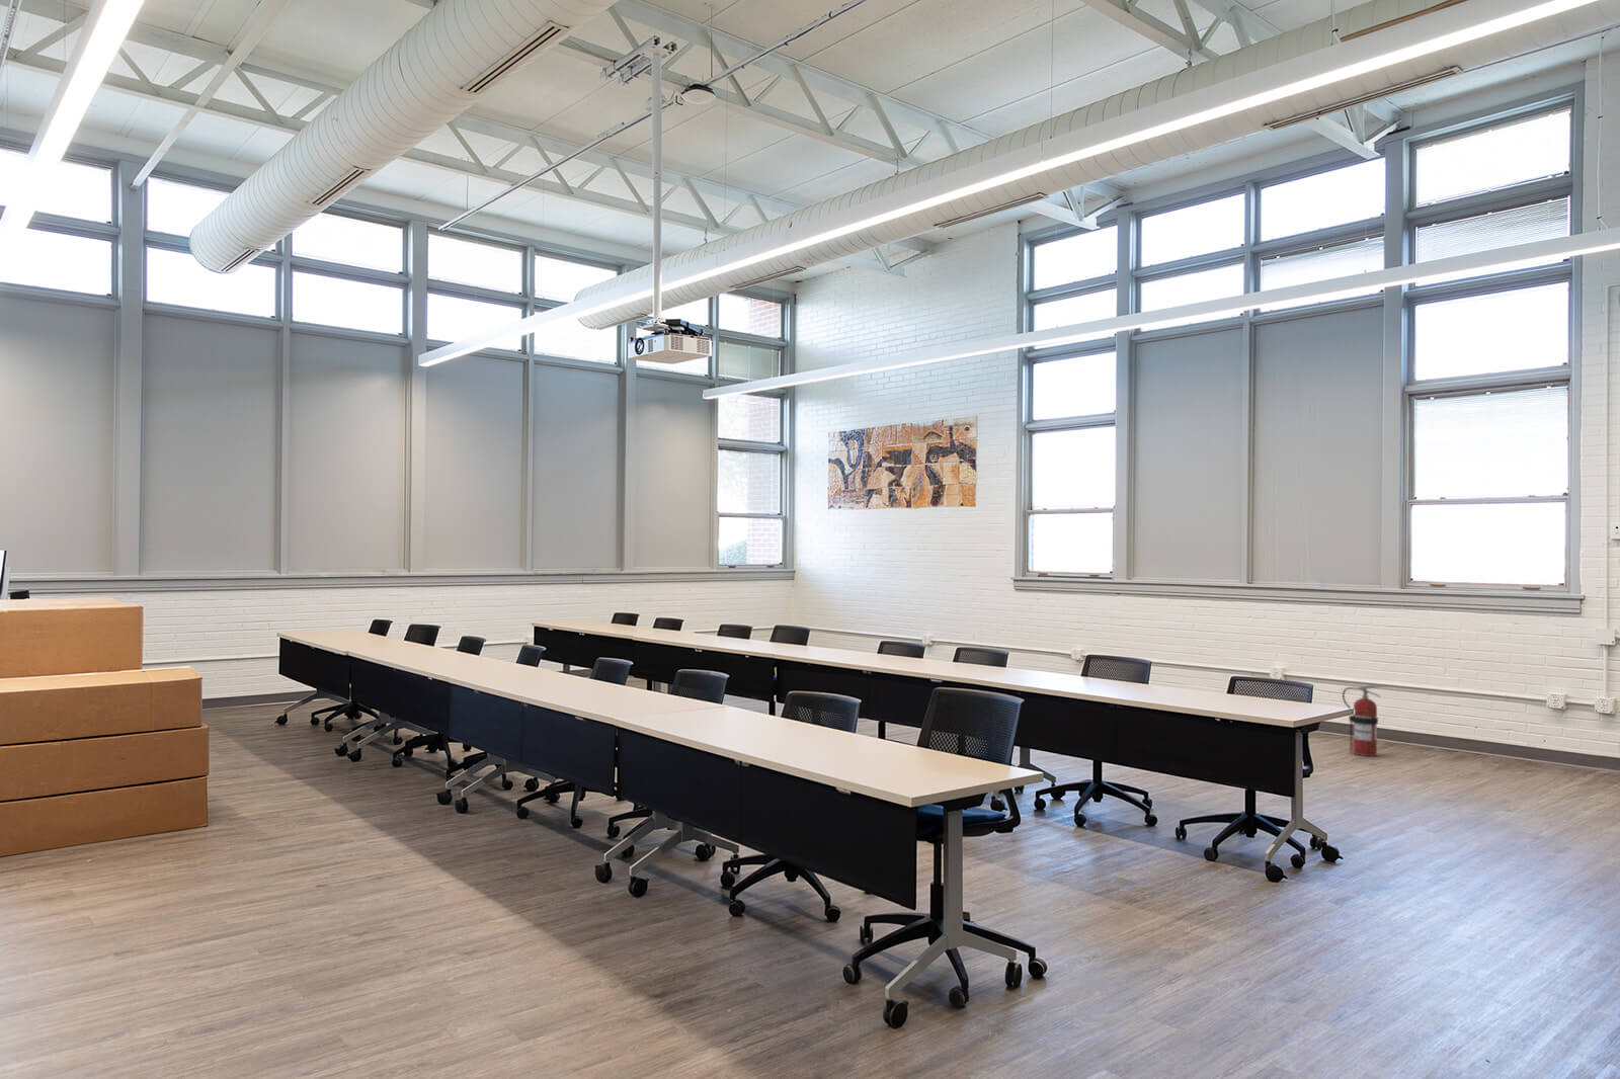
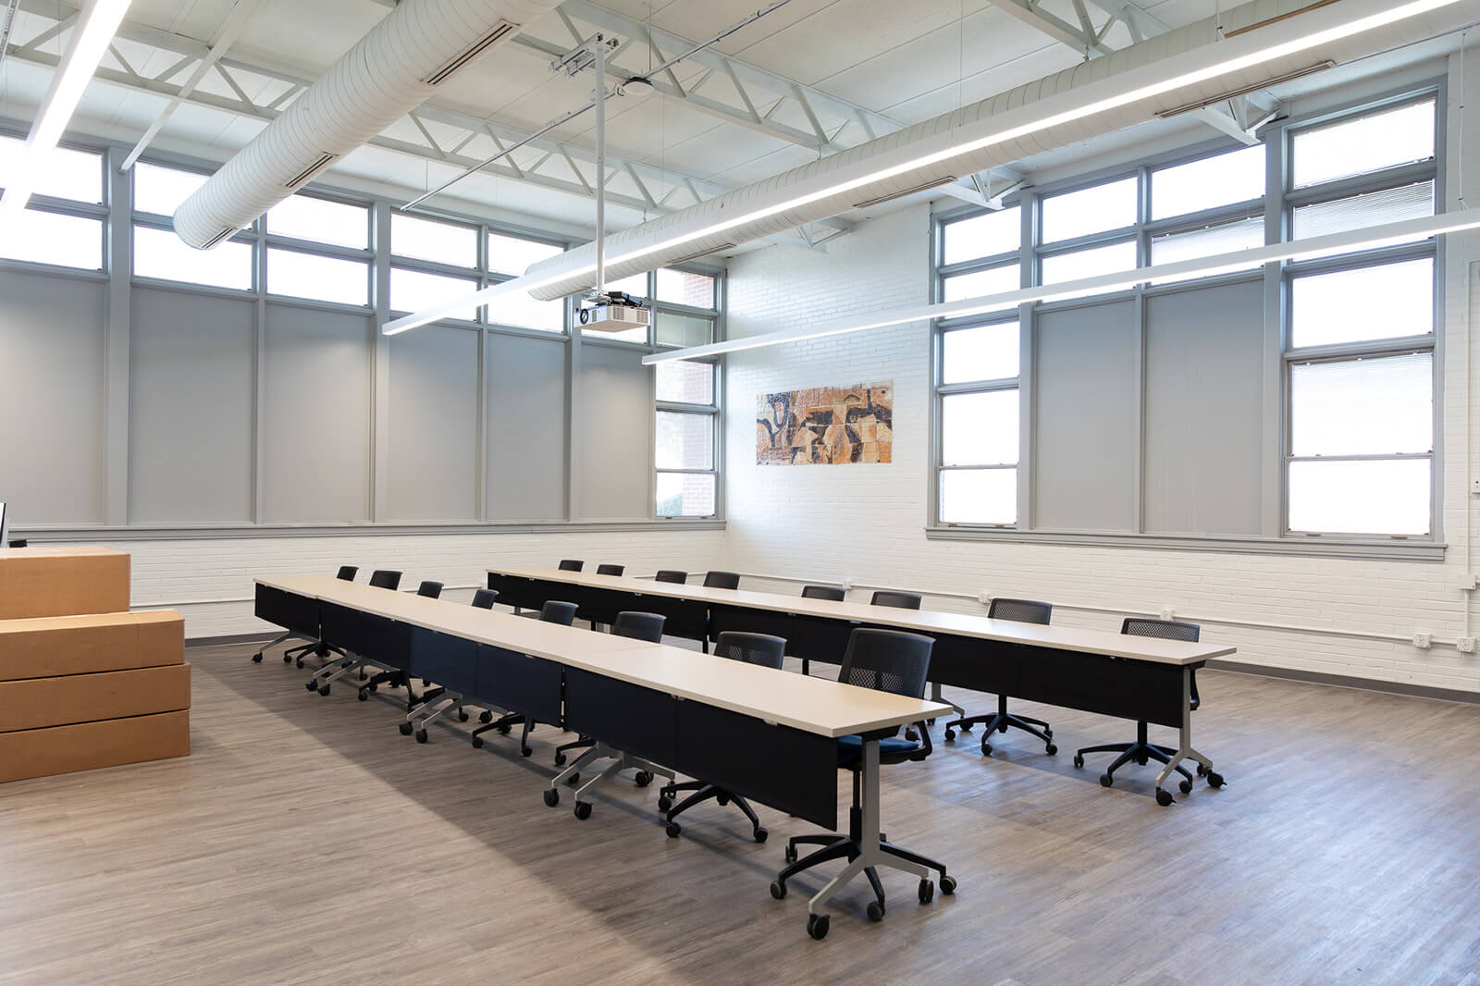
- fire extinguisher [1342,684,1389,757]
